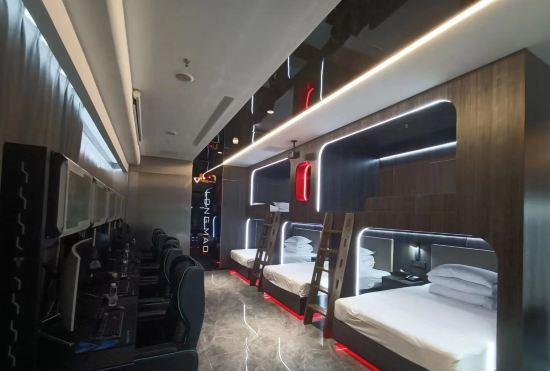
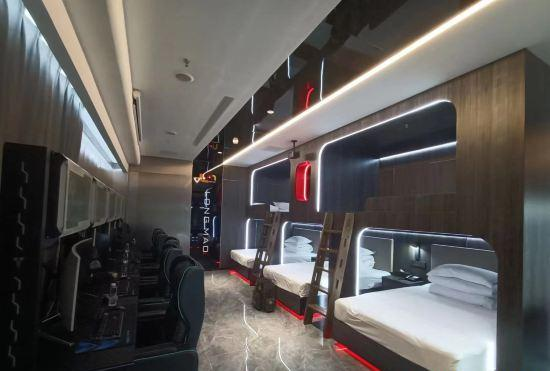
+ backpack [251,276,278,313]
